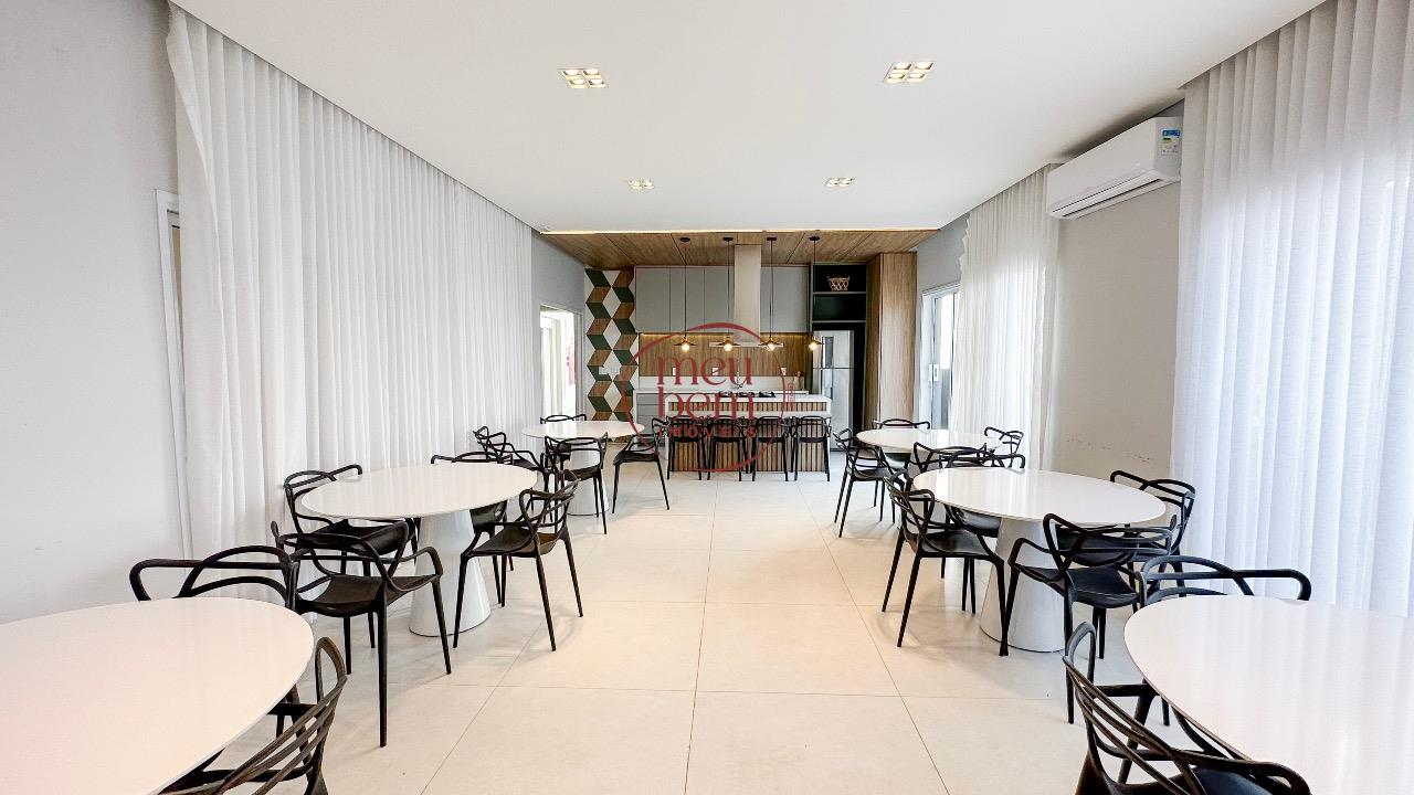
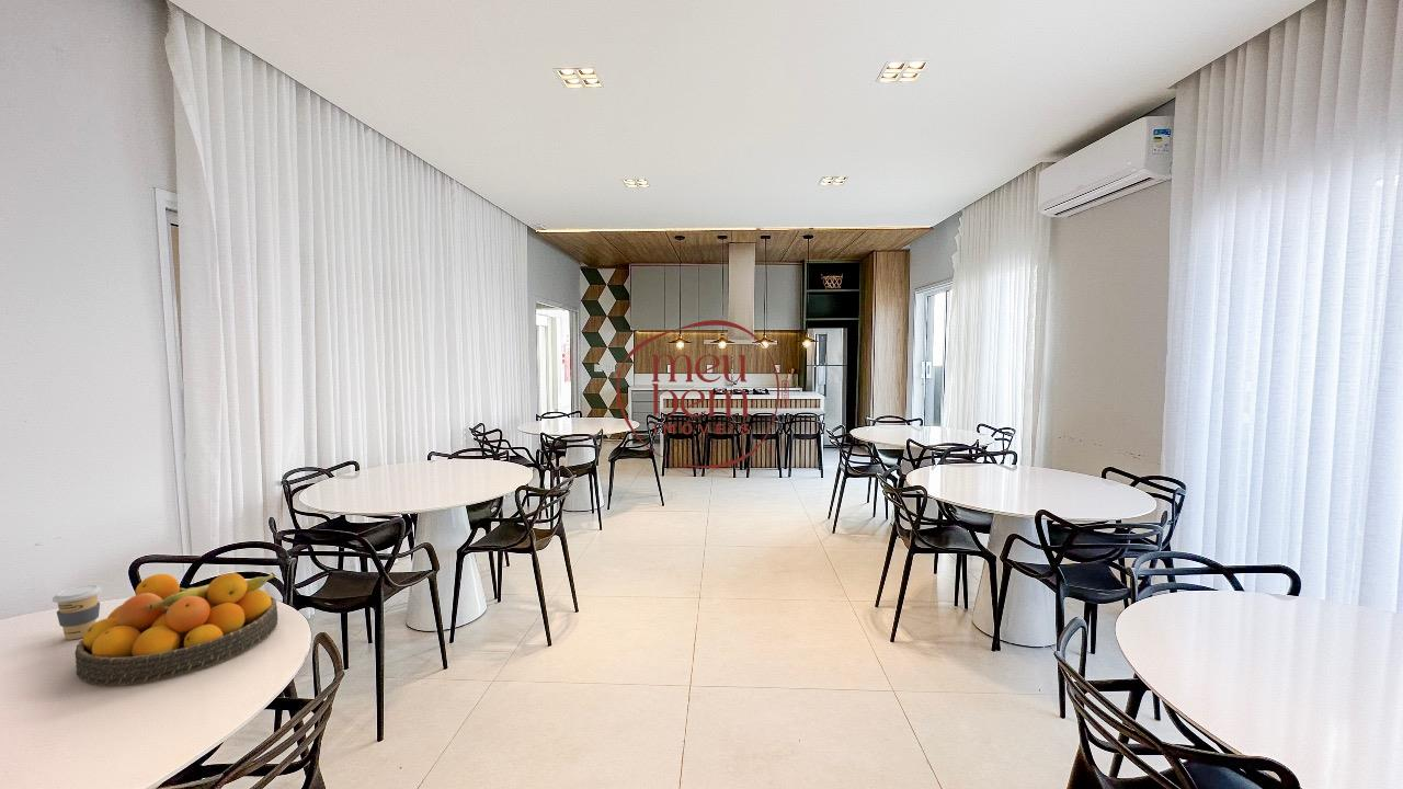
+ fruit bowl [73,571,280,687]
+ coffee cup [52,584,103,641]
